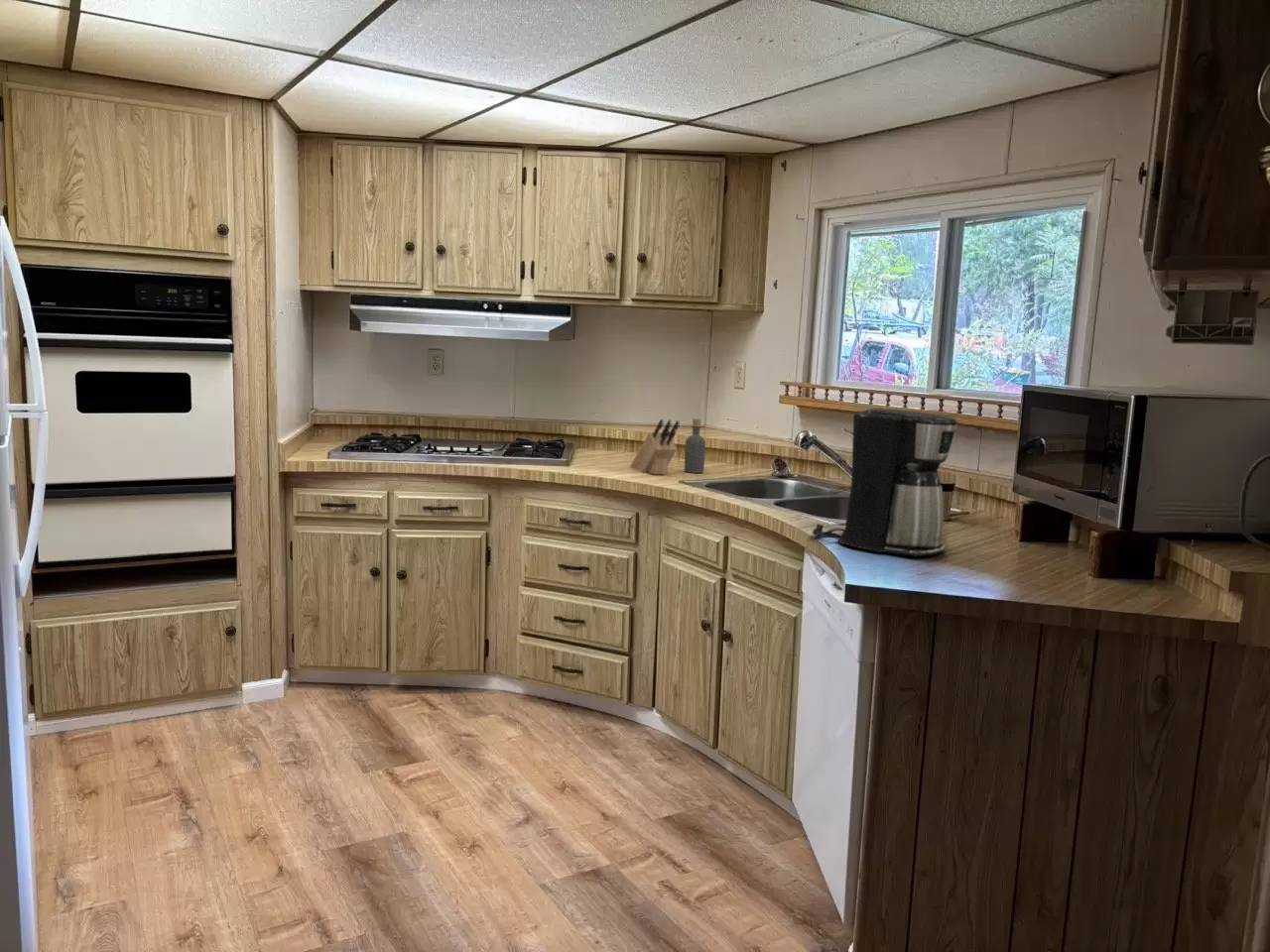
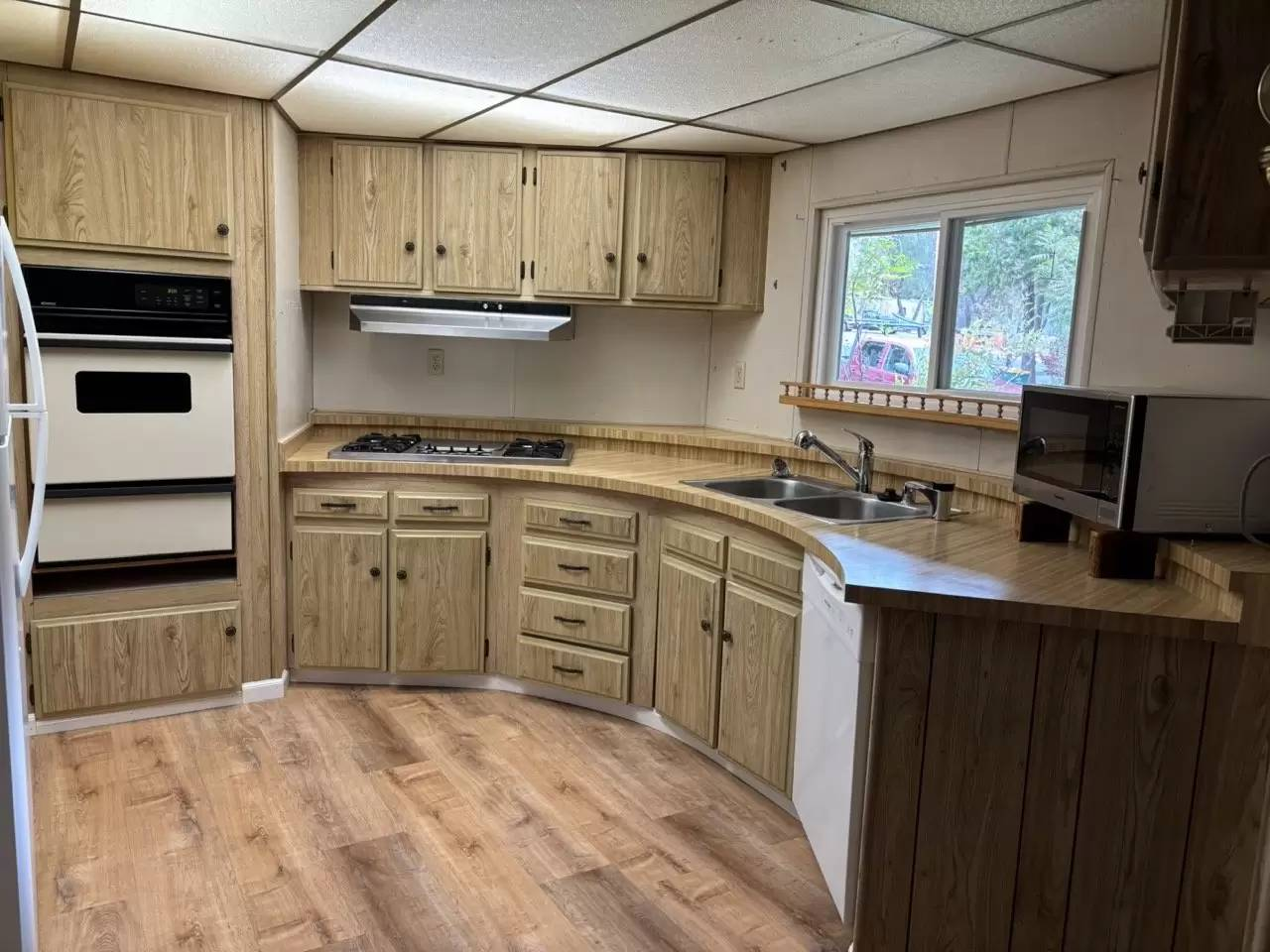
- bottle [684,417,706,474]
- coffee maker [812,408,958,558]
- knife block [629,418,681,475]
